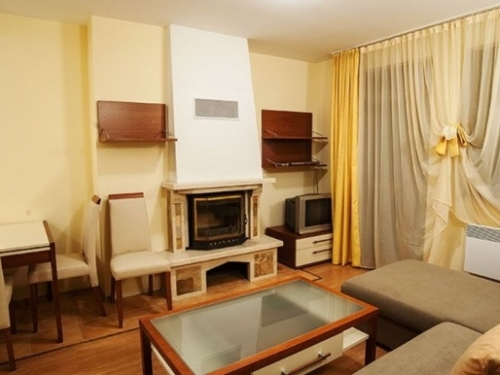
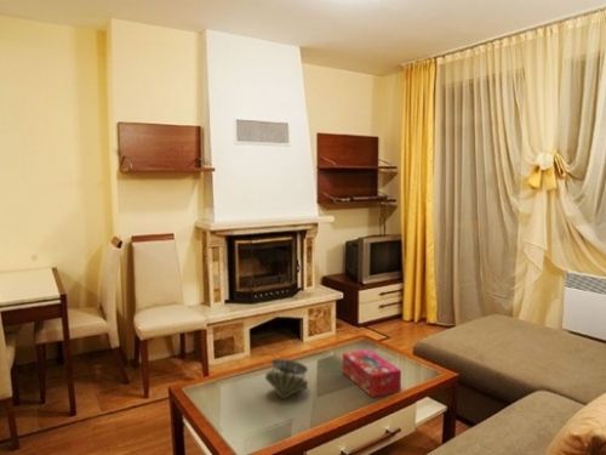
+ drum [264,358,309,402]
+ tissue box [342,348,402,398]
